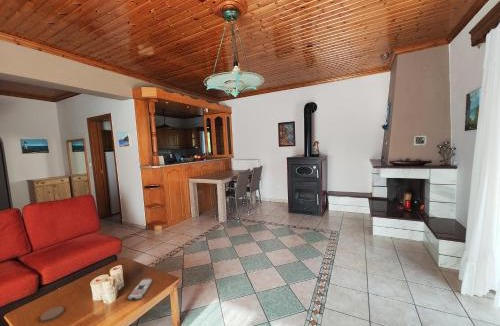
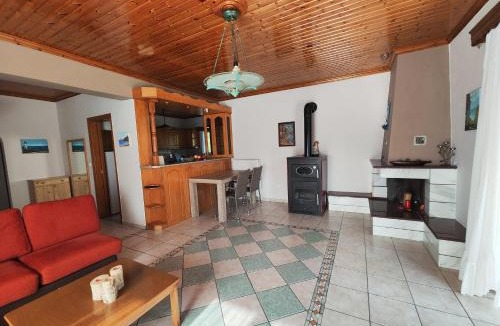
- coaster [39,305,65,323]
- remote control [127,277,153,301]
